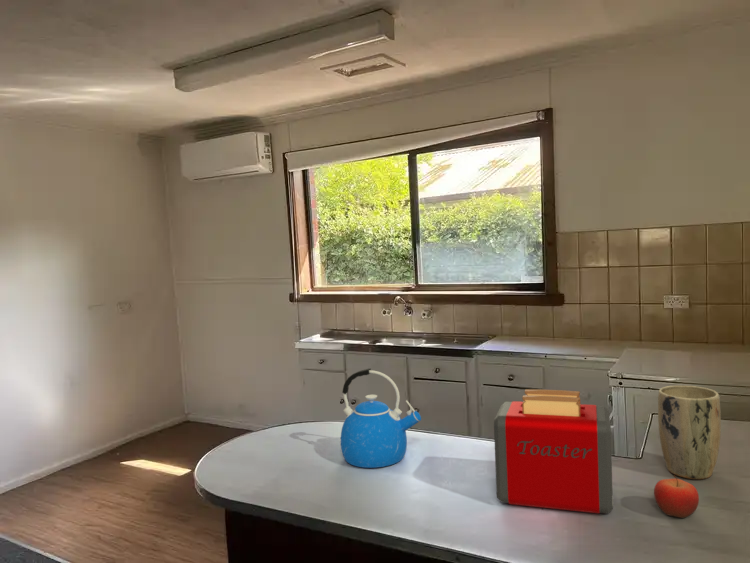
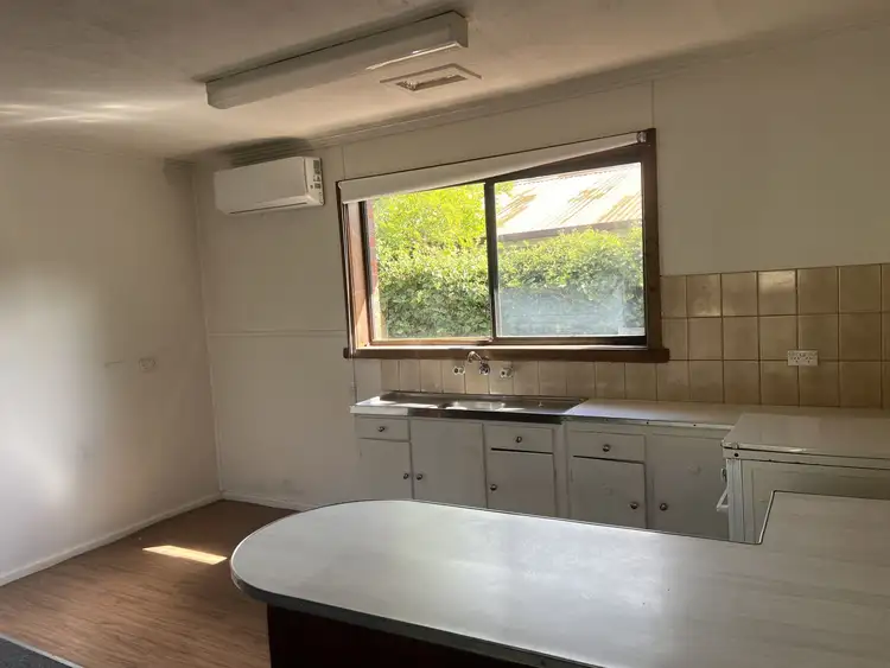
- toaster [493,389,614,514]
- plant pot [657,385,722,480]
- kettle [340,367,422,469]
- fruit [653,474,700,519]
